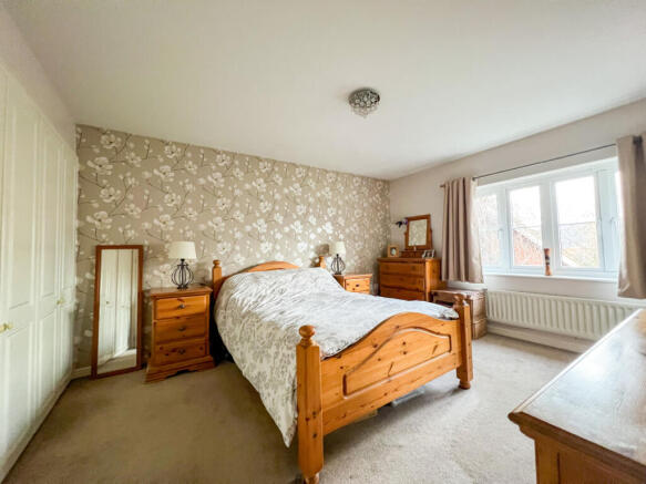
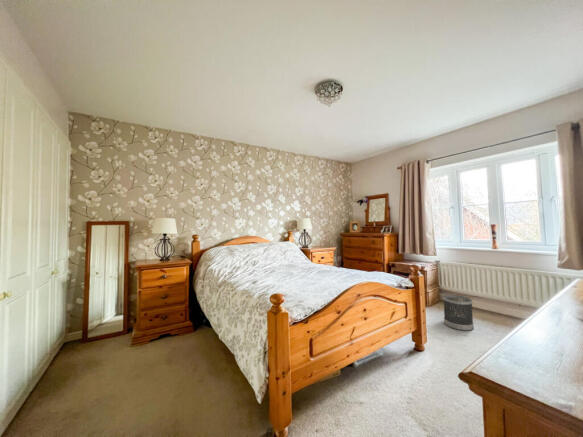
+ wastebasket [442,294,475,332]
